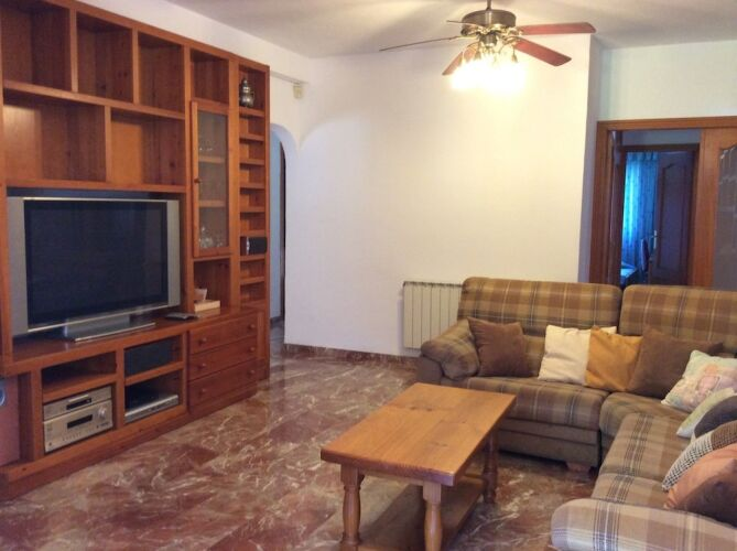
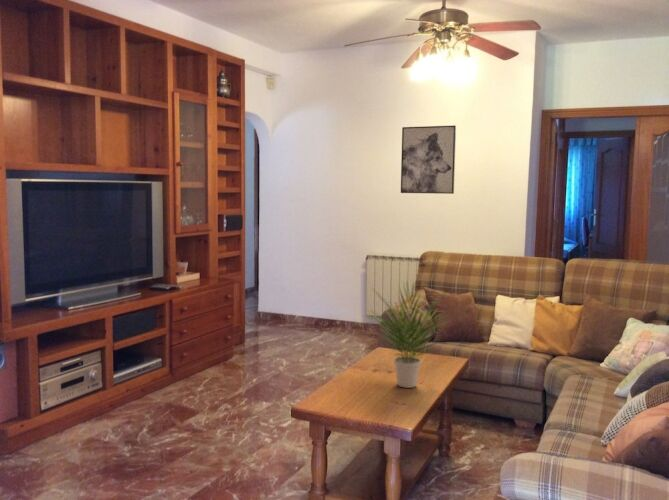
+ potted plant [365,279,452,389]
+ wall art [400,124,457,195]
